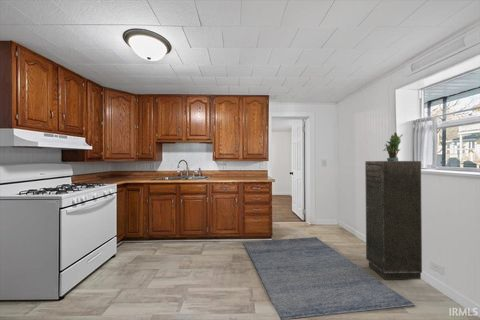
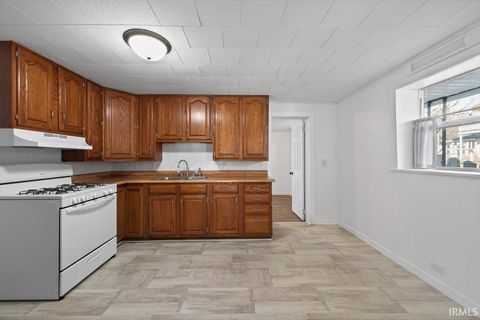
- rug [242,236,416,320]
- potted plant [382,131,404,161]
- storage cabinet [364,160,423,281]
